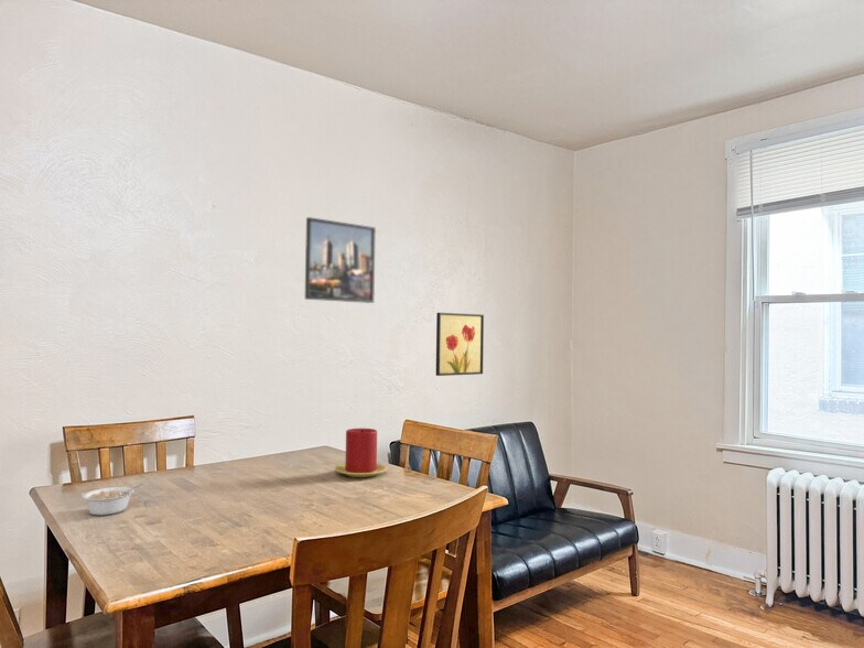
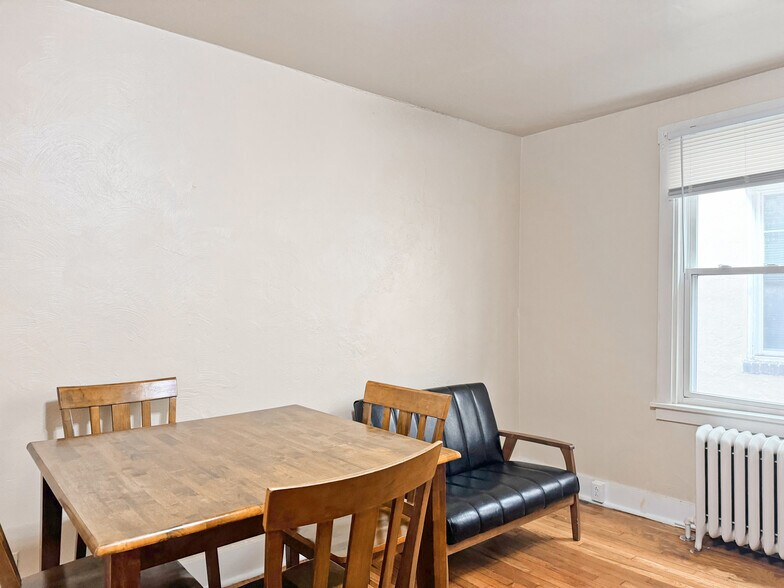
- wall art [435,312,485,377]
- legume [82,483,144,516]
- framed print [304,216,377,304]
- candle [334,428,388,478]
